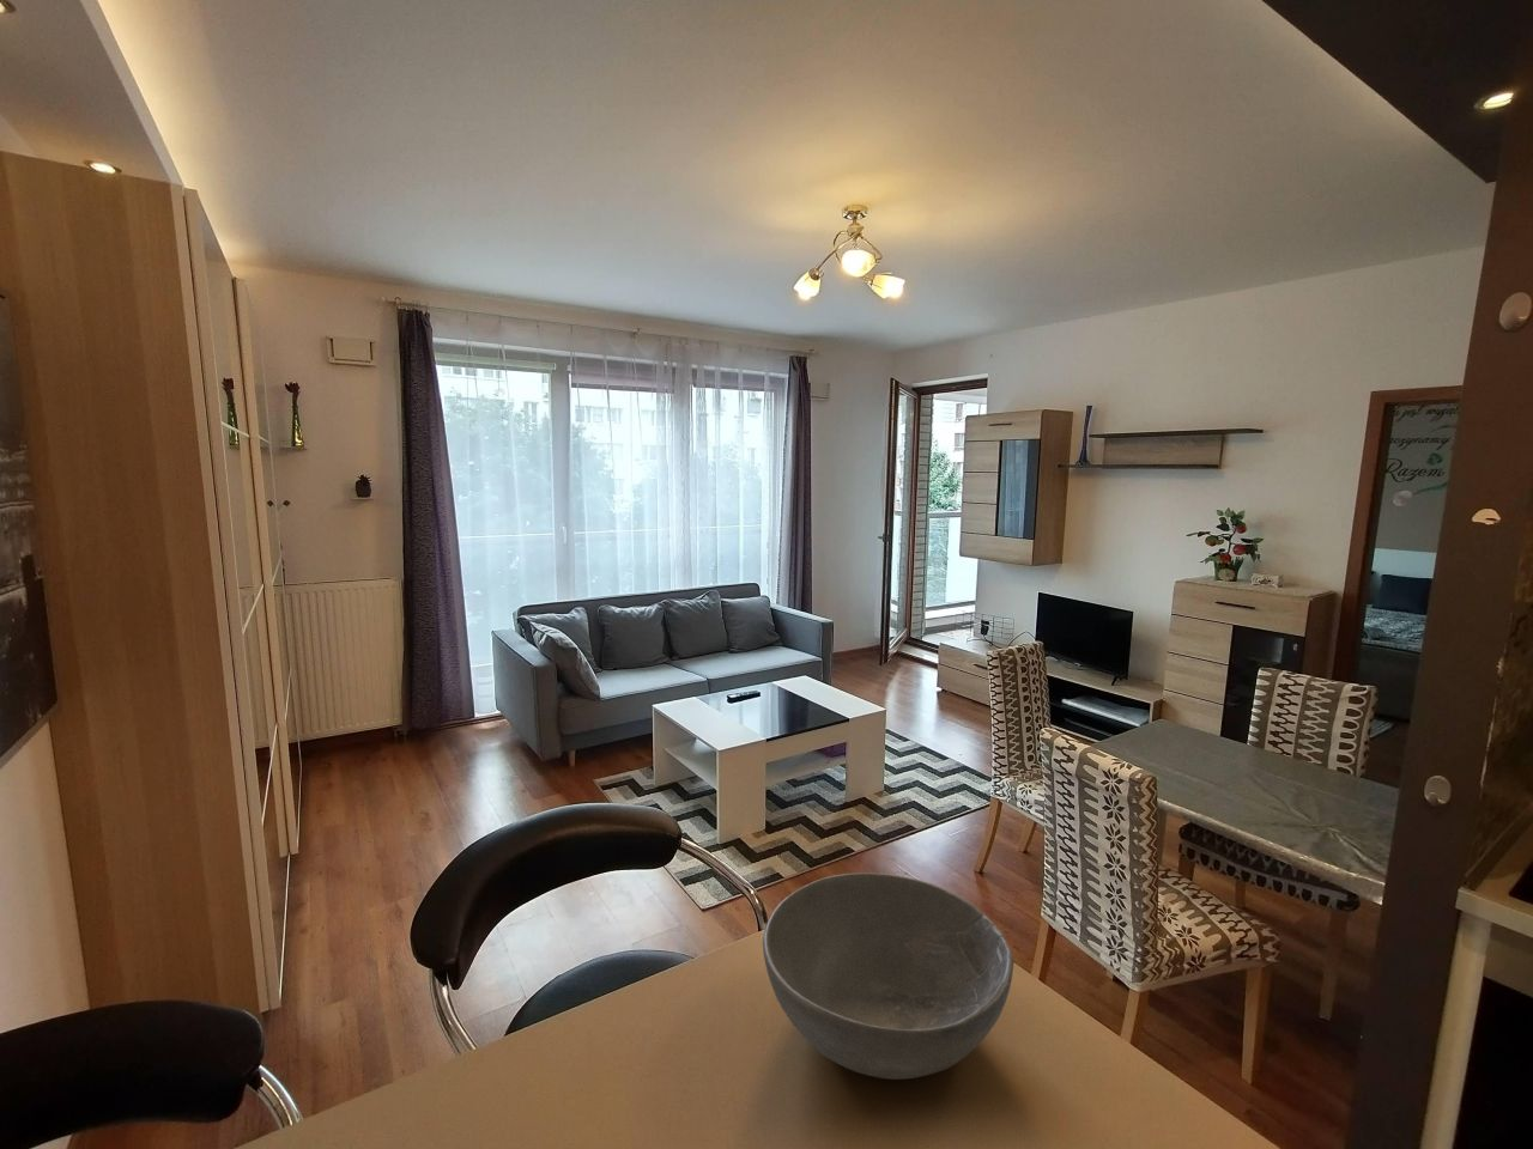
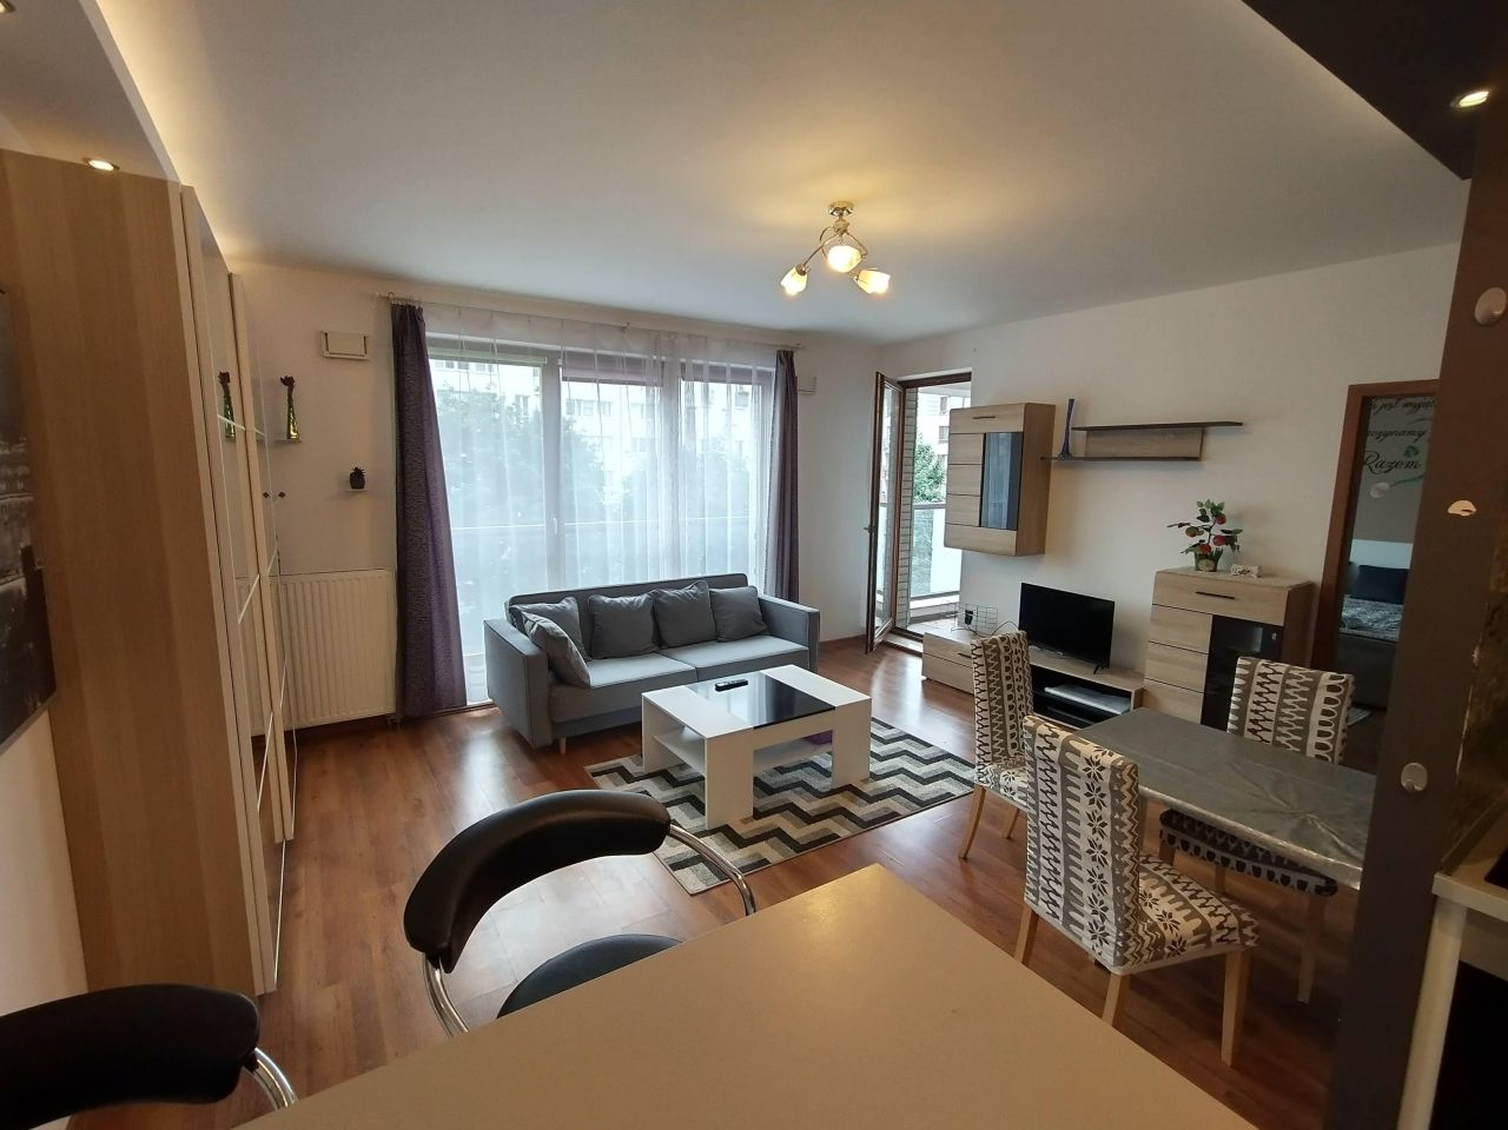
- bowl [762,873,1014,1080]
